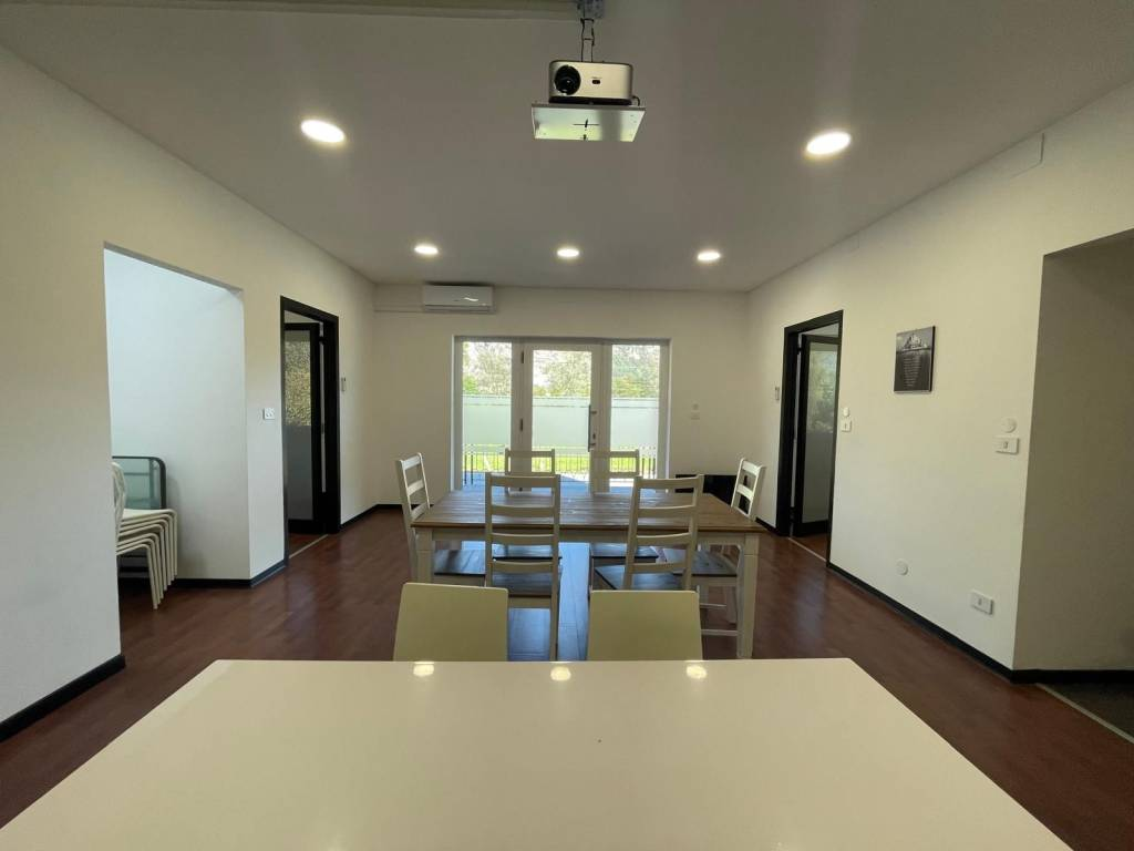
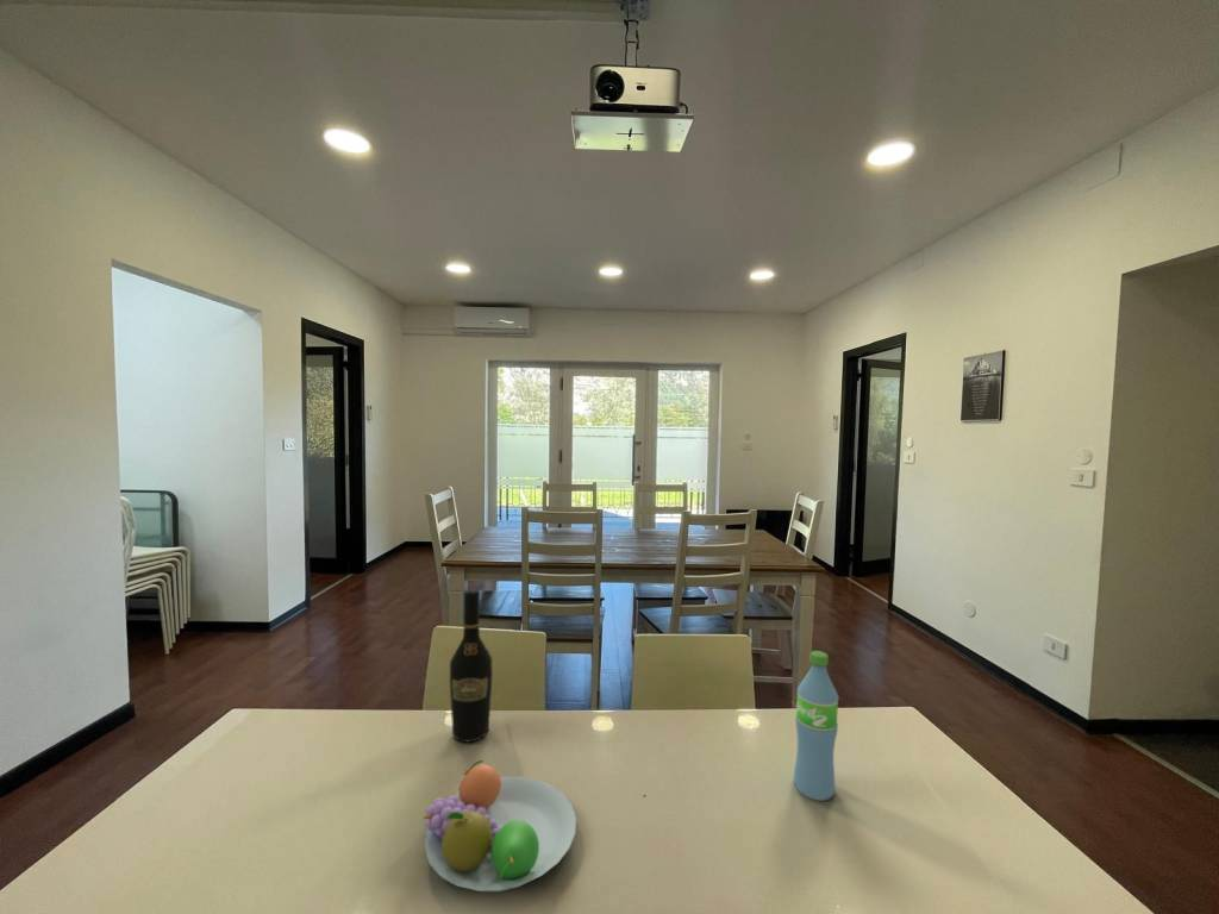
+ water bottle [792,650,839,802]
+ fruit bowl [423,759,577,893]
+ wine bottle [449,588,494,743]
